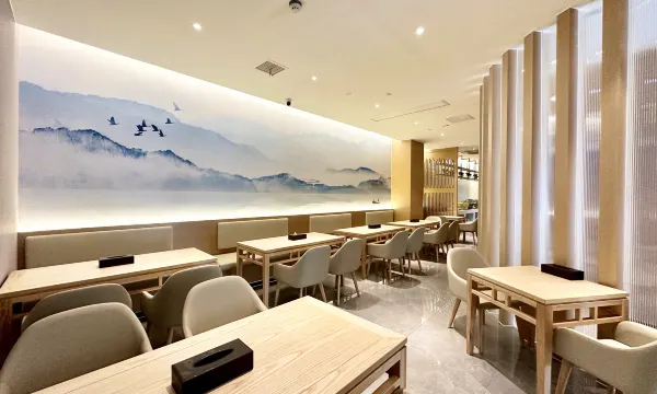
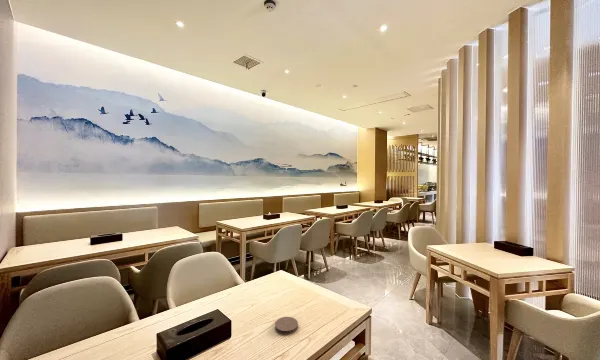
+ coaster [274,316,299,335]
